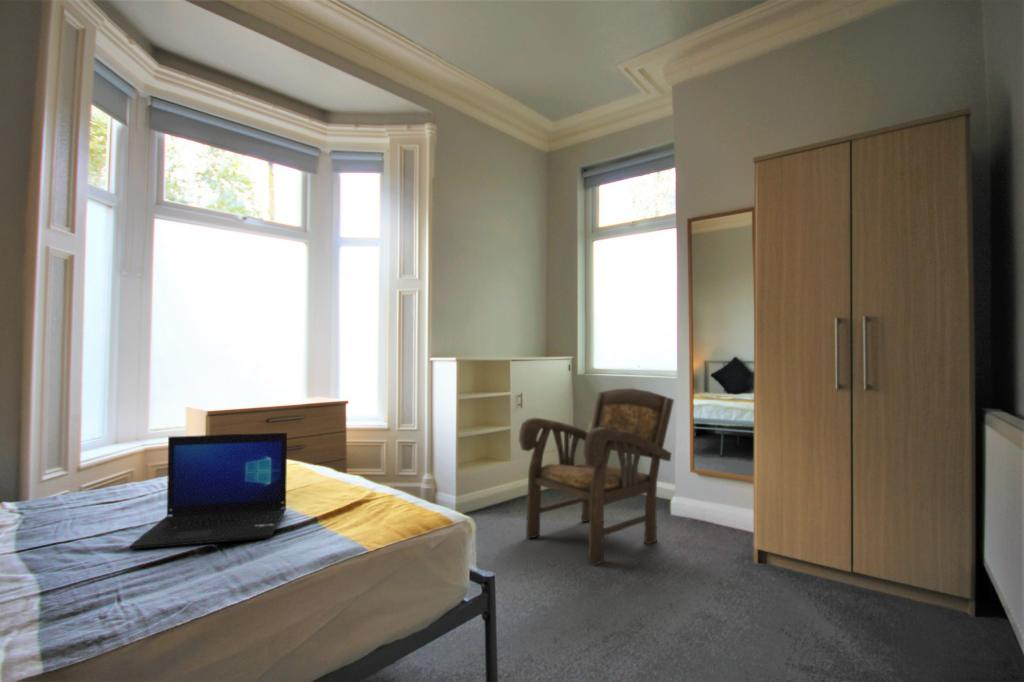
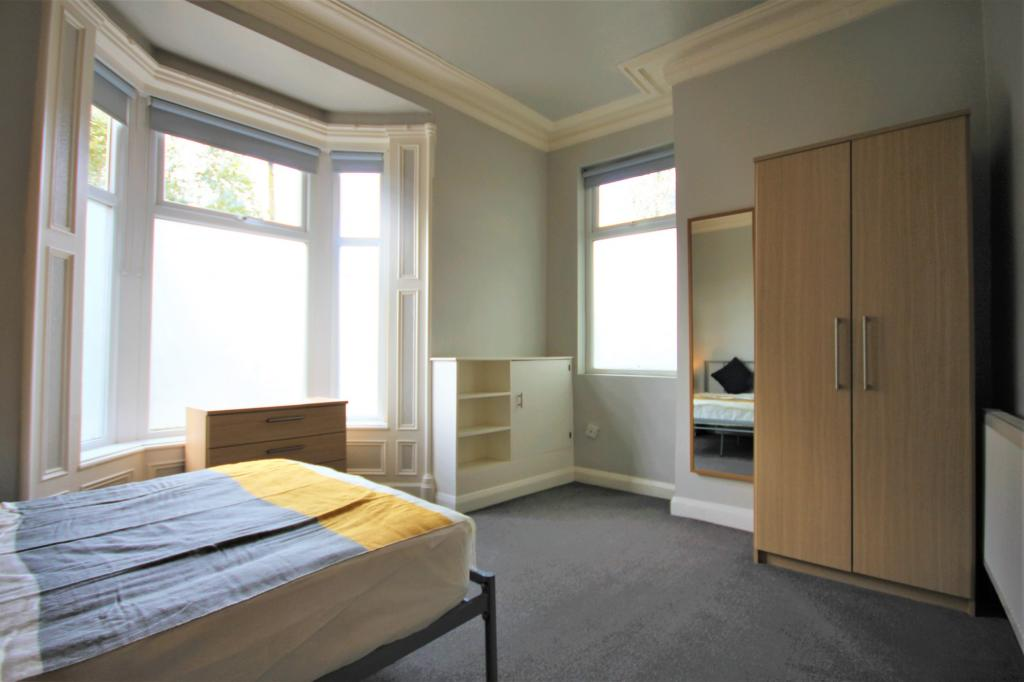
- laptop [128,432,288,550]
- armchair [518,387,675,567]
